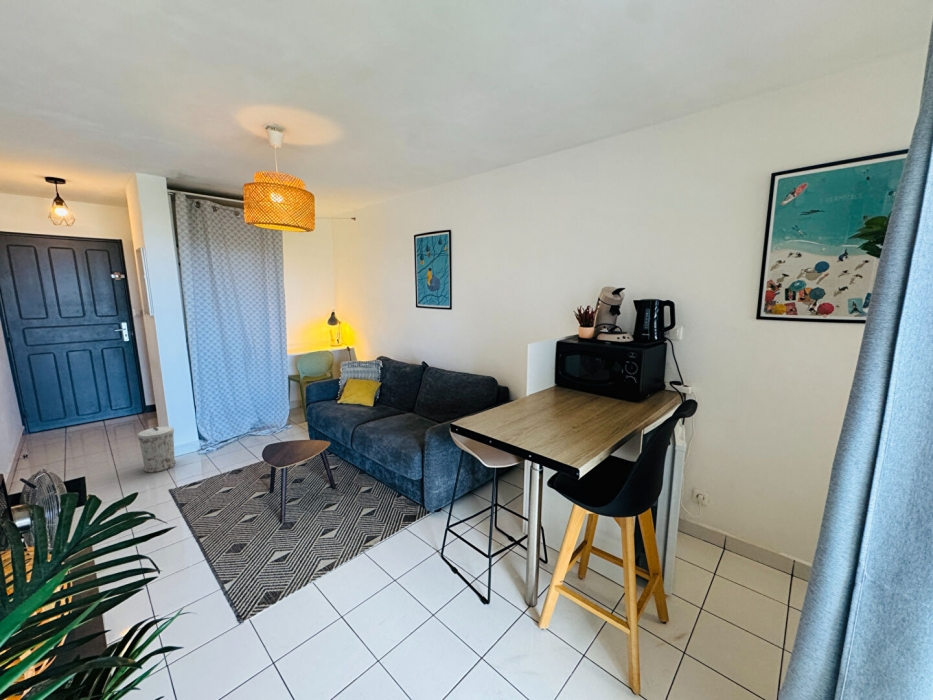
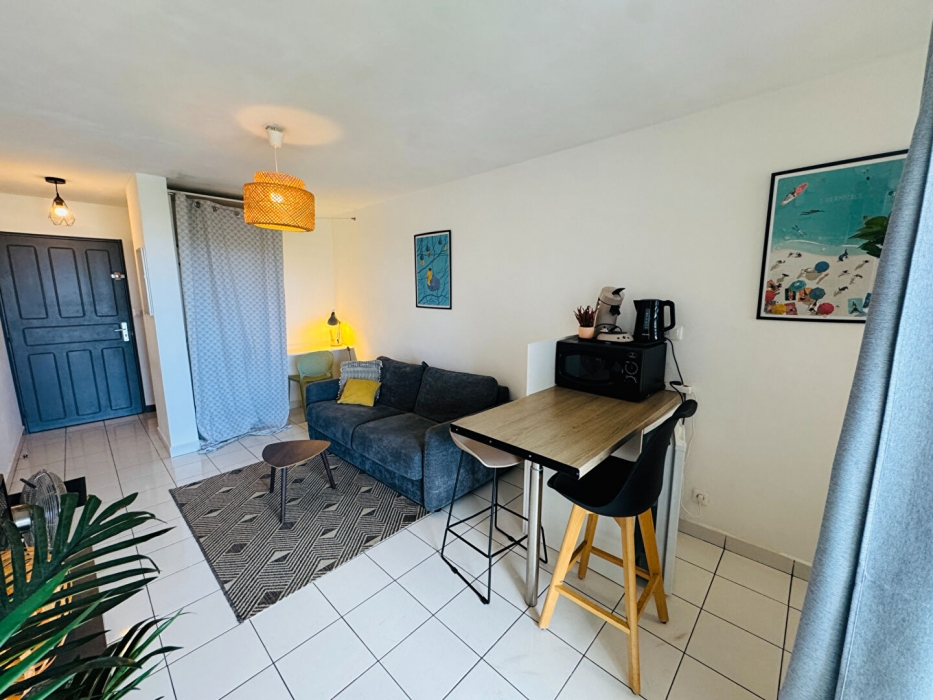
- trash can [137,425,176,473]
